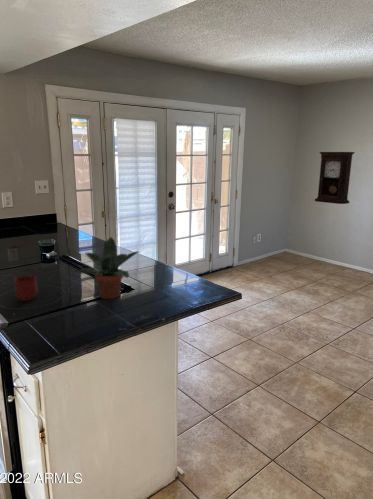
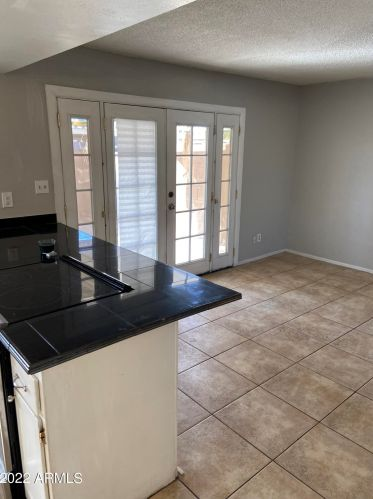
- mug [13,274,38,302]
- pendulum clock [314,151,355,205]
- potted plant [71,236,140,300]
